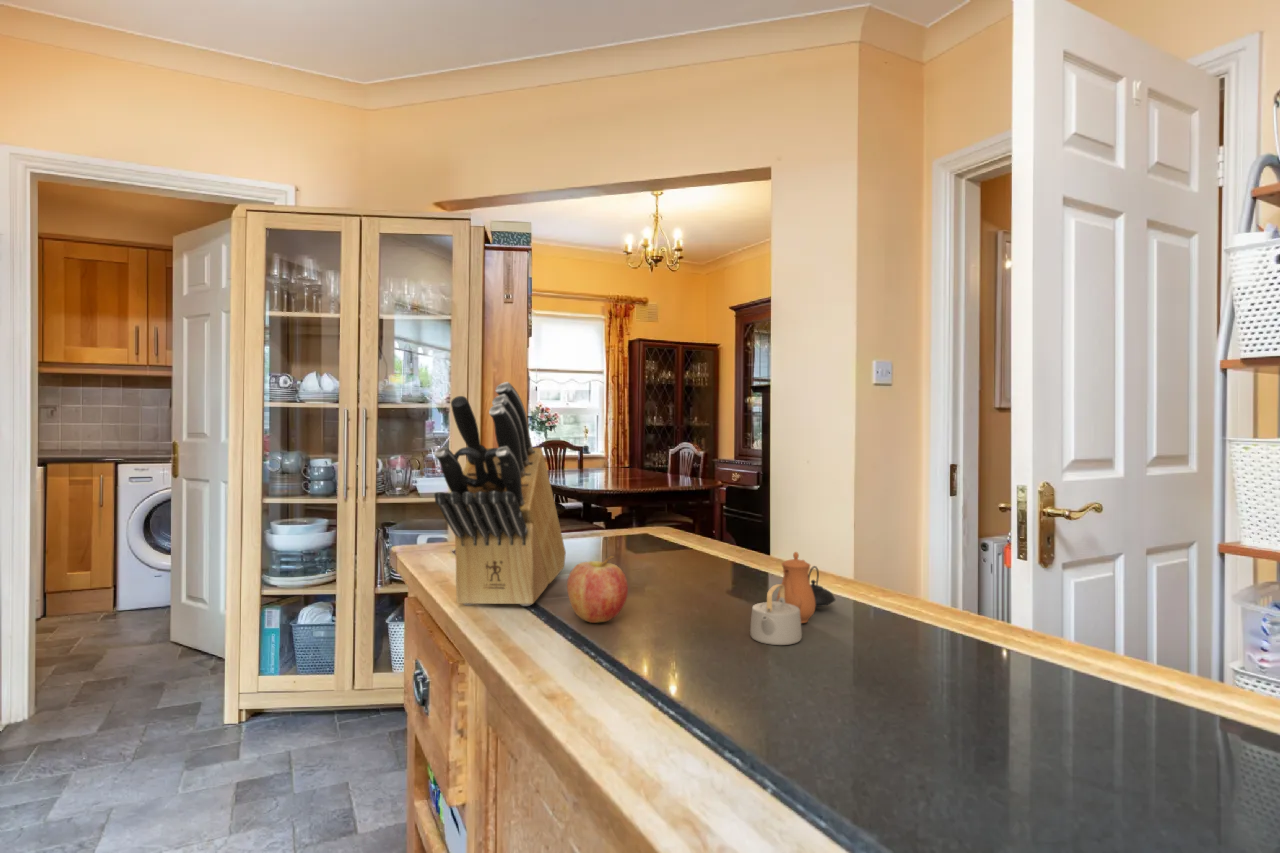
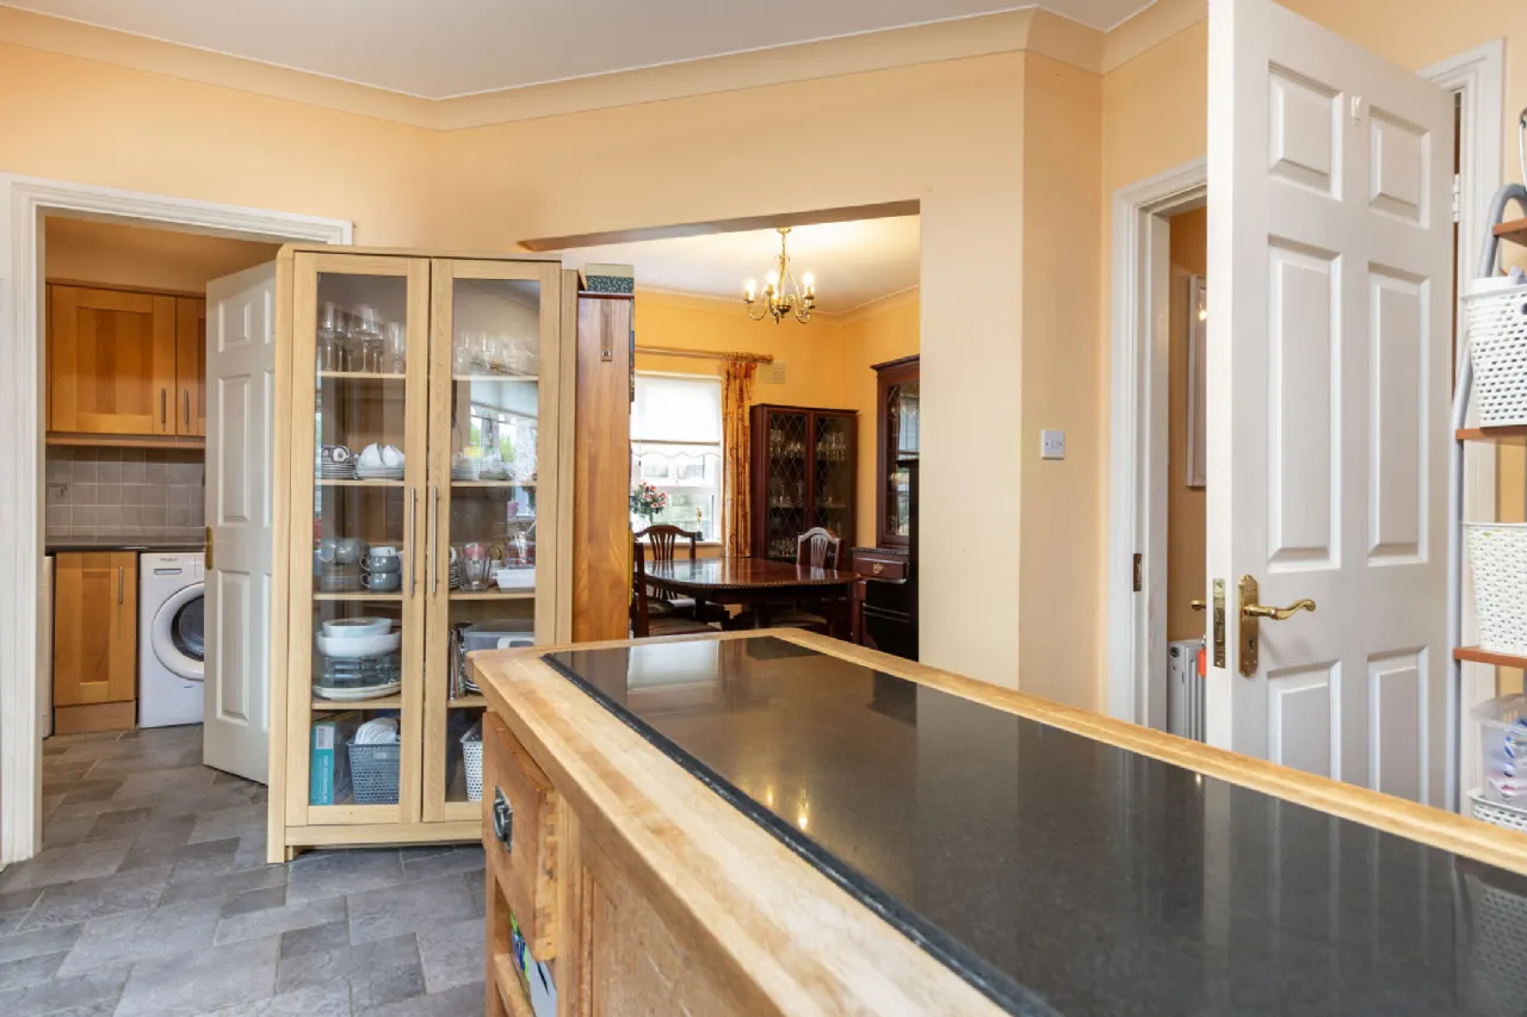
- fruit [566,555,629,624]
- teapot [749,551,837,646]
- knife block [433,381,567,607]
